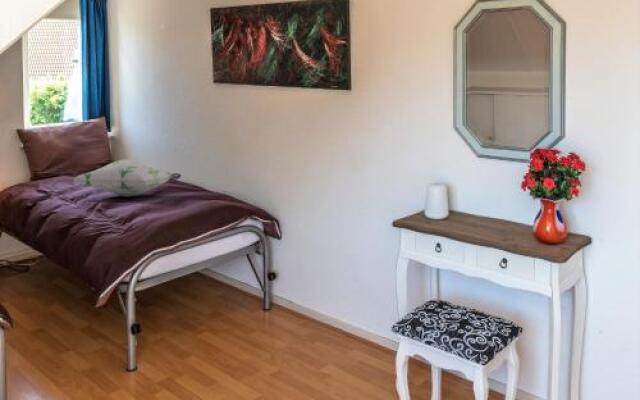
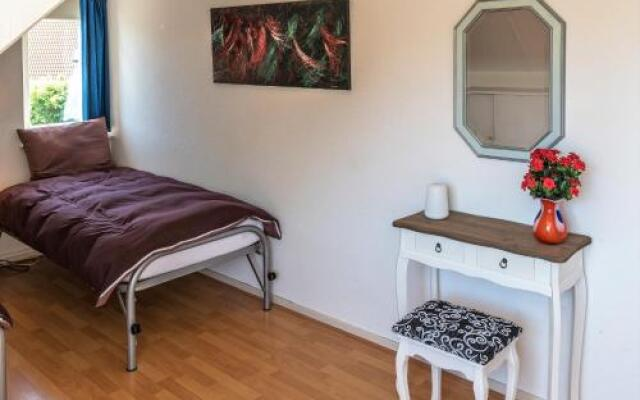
- decorative pillow [72,158,182,198]
